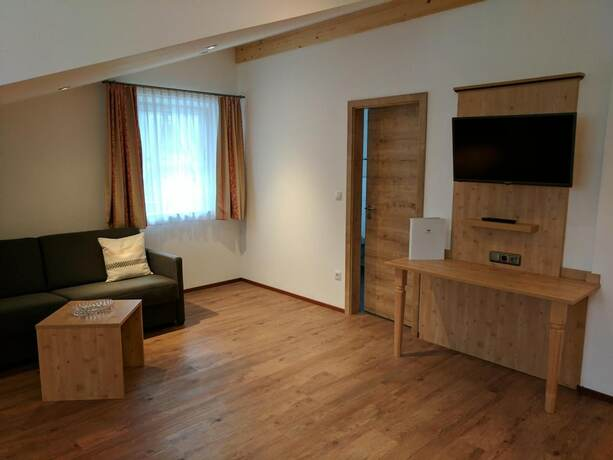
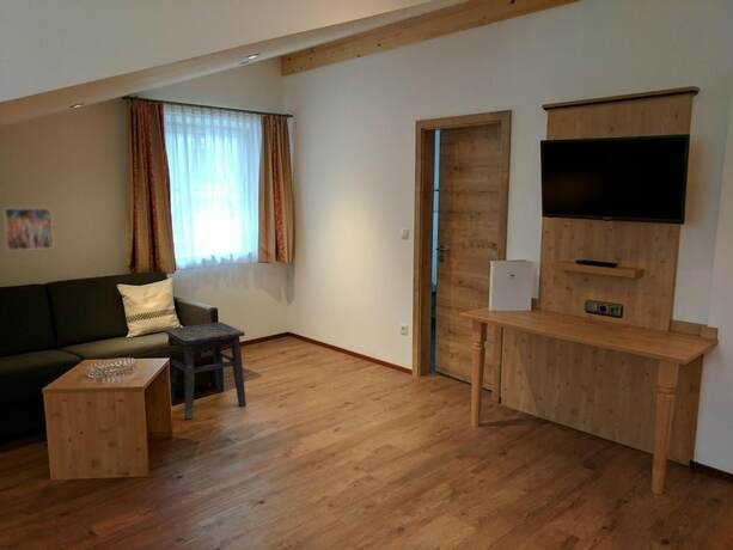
+ side table [164,320,248,420]
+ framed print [2,207,55,251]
